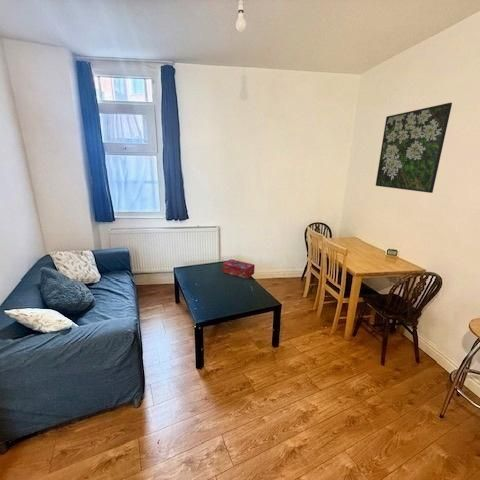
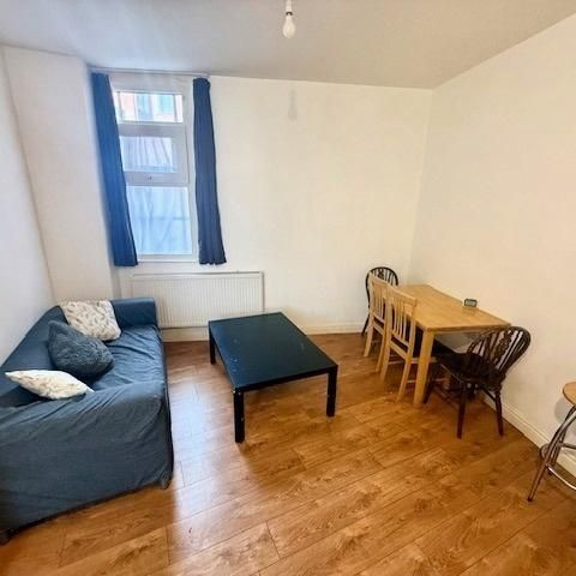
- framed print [375,102,453,194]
- tissue box [222,258,256,280]
